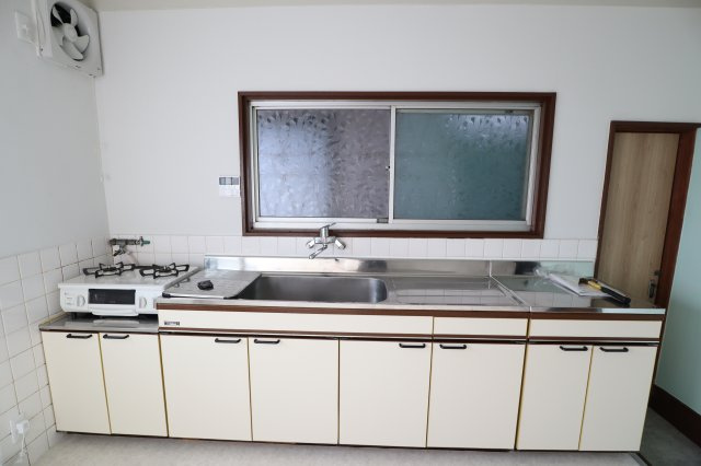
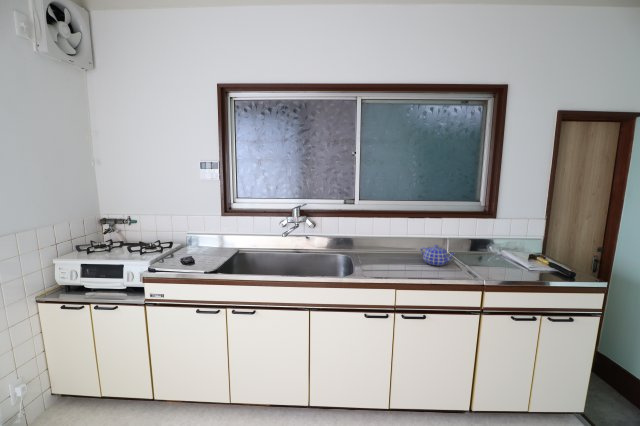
+ teapot [419,244,457,267]
